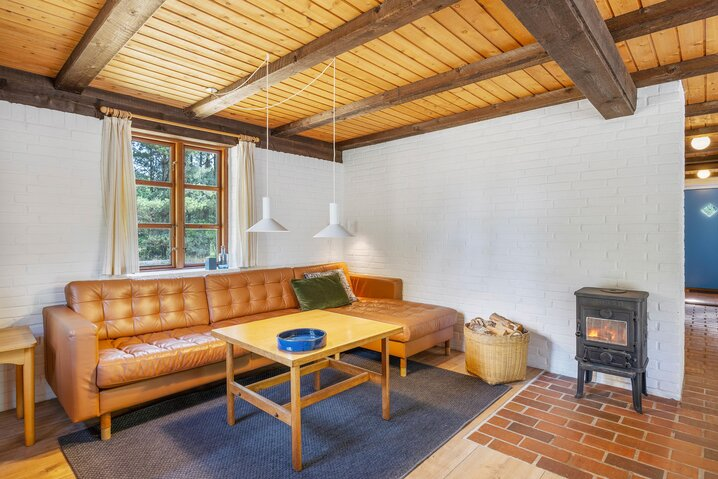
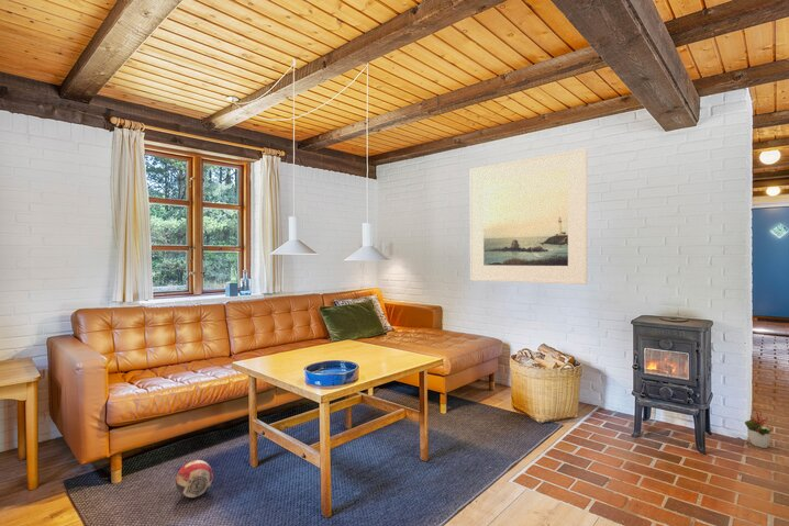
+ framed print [469,147,588,286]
+ ball [175,459,214,499]
+ decorative plant [744,410,773,449]
